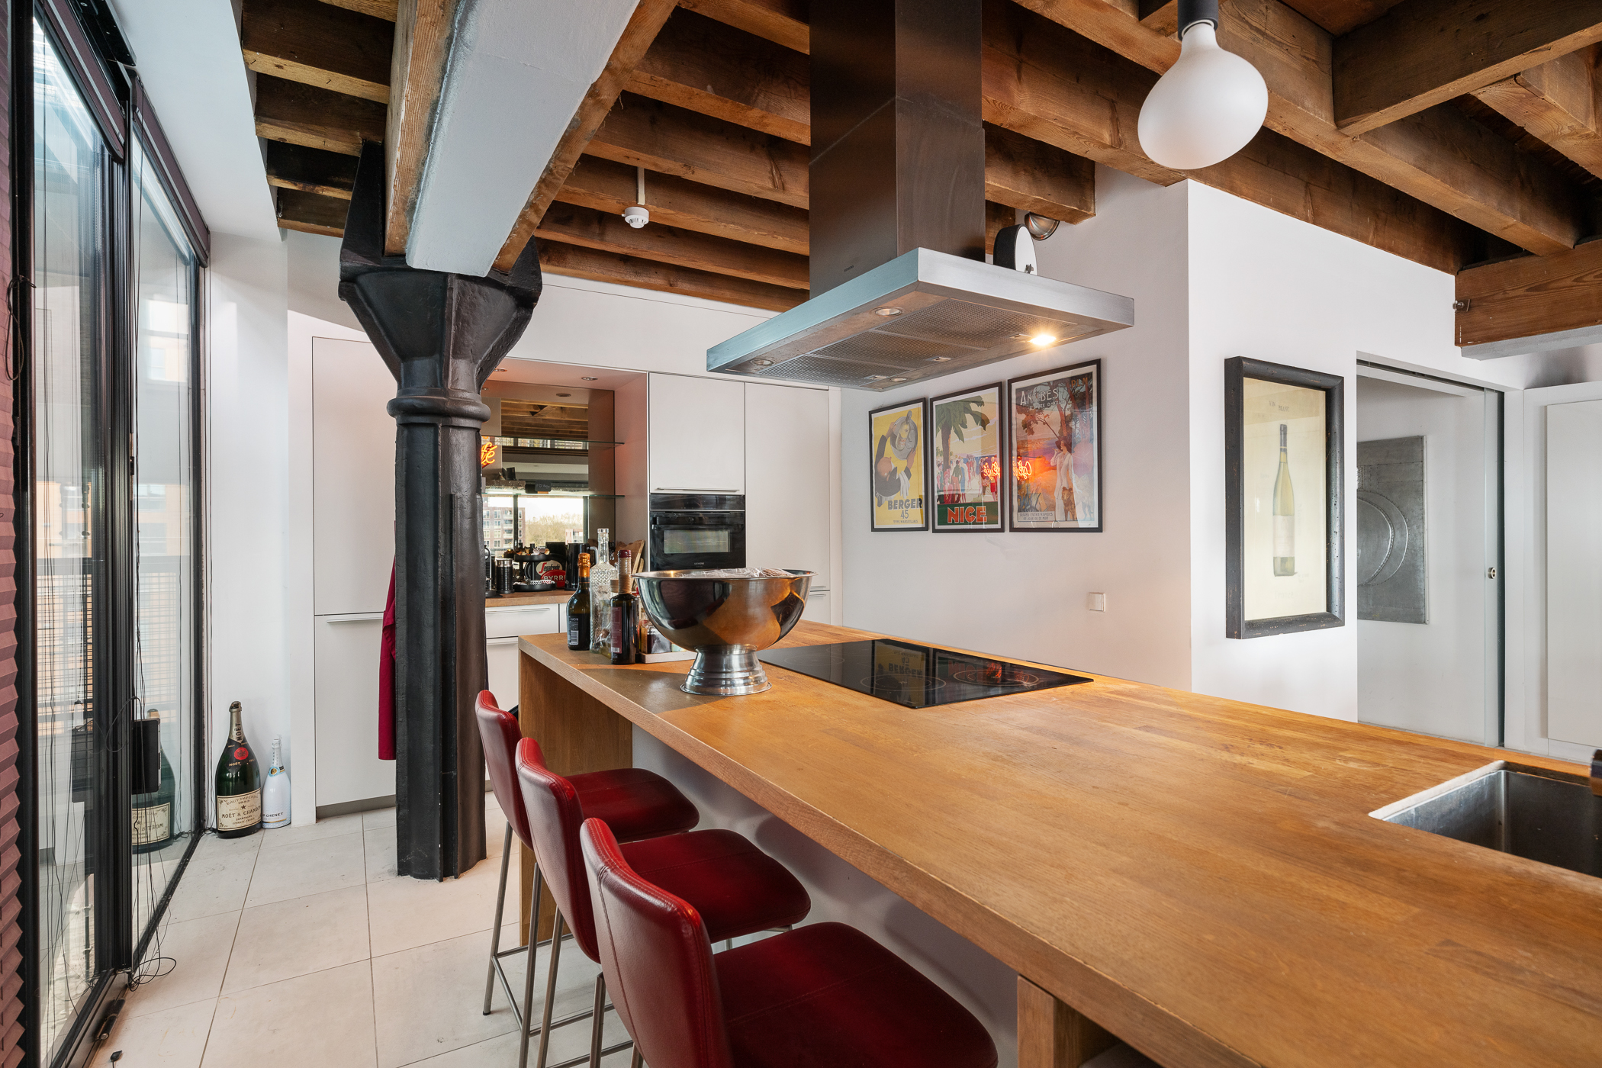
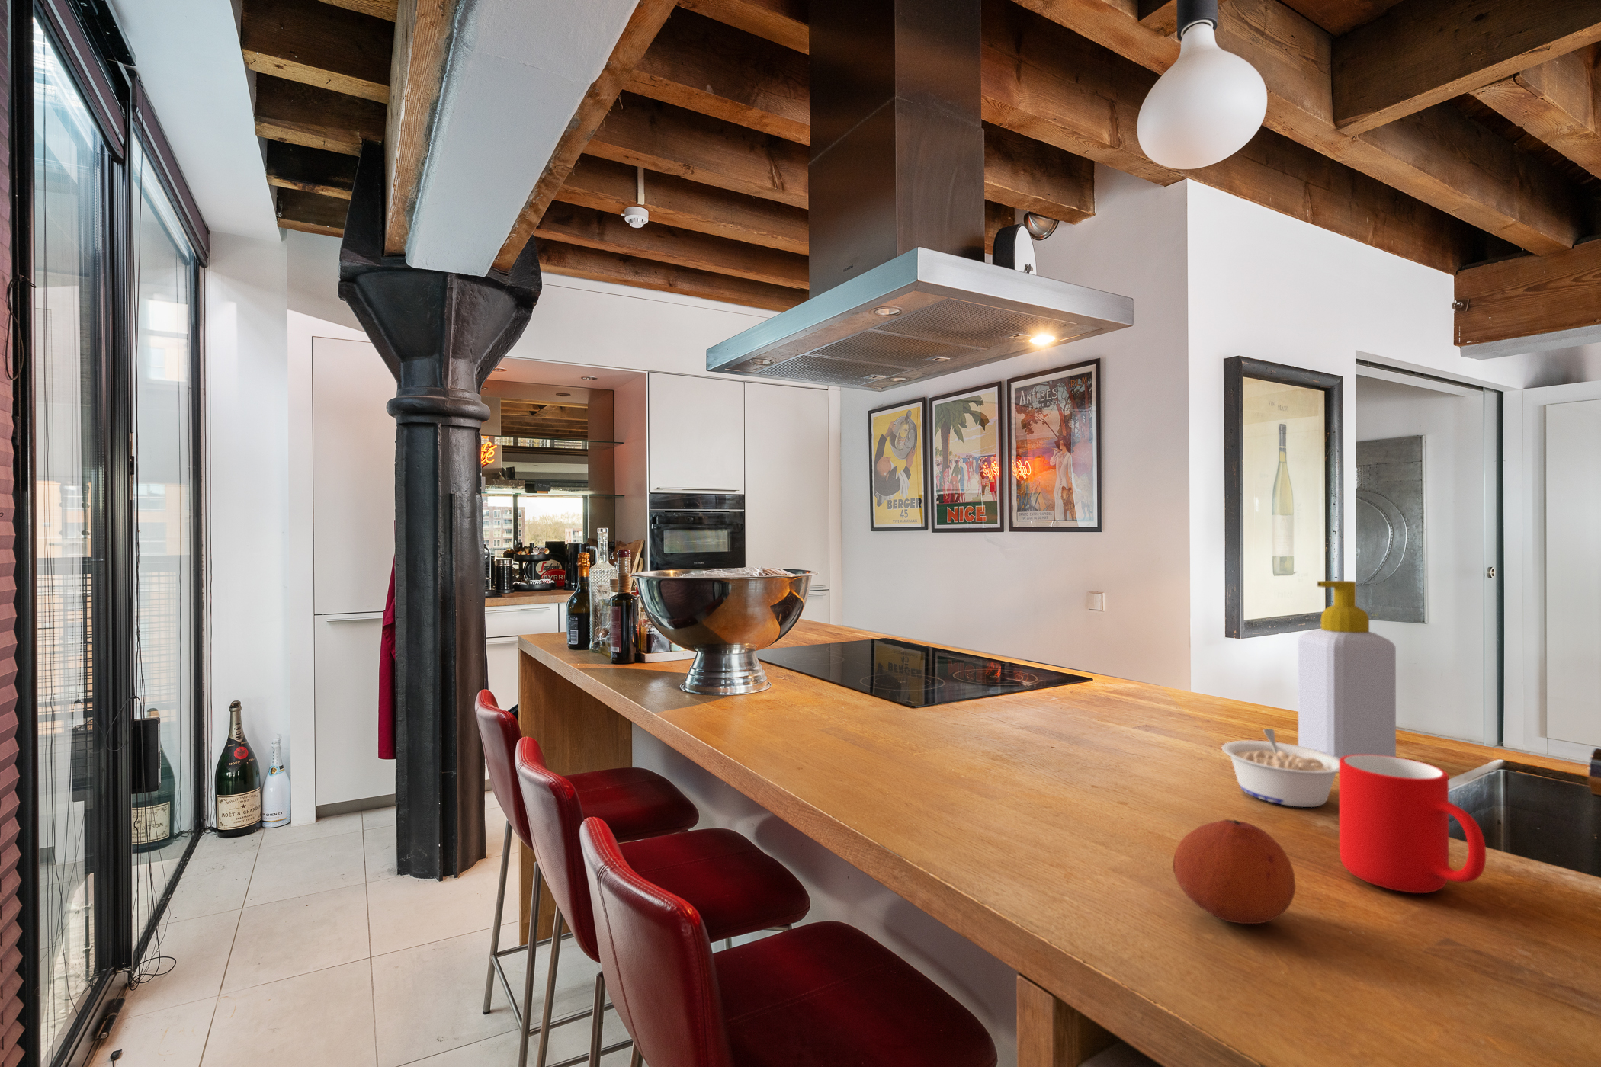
+ soap bottle [1297,580,1396,759]
+ legume [1221,728,1339,807]
+ cup [1339,755,1487,894]
+ fruit [1172,818,1296,924]
